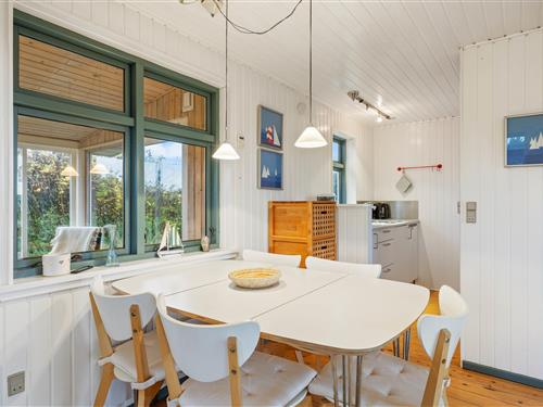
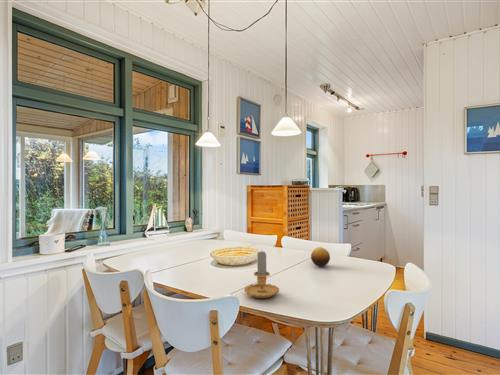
+ candle [243,248,280,299]
+ fruit [310,246,331,267]
